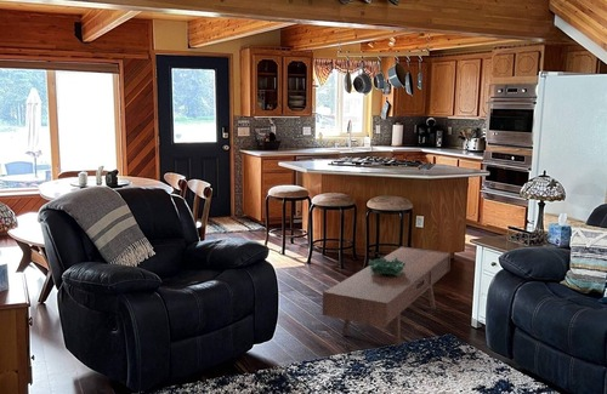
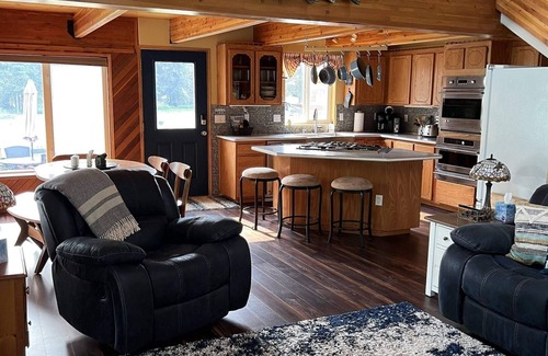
- coffee table [322,246,452,348]
- decorative bowl [367,256,405,276]
